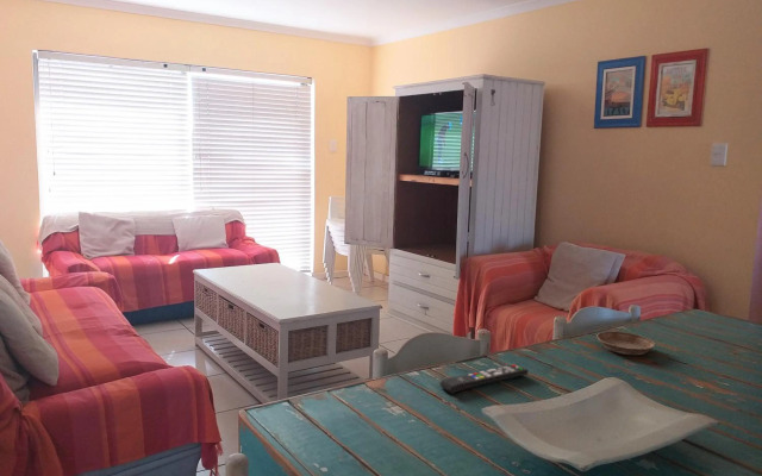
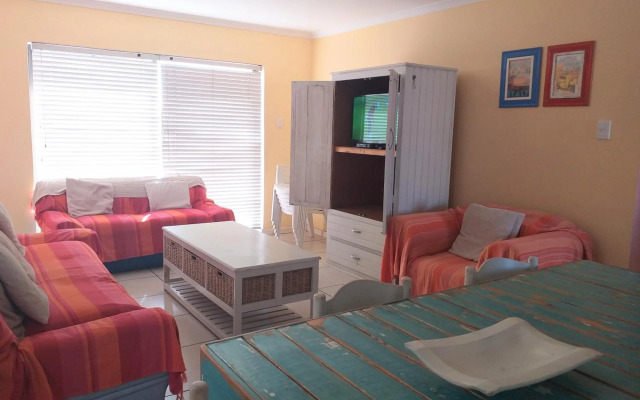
- remote control [439,363,530,395]
- saucer [595,331,656,356]
